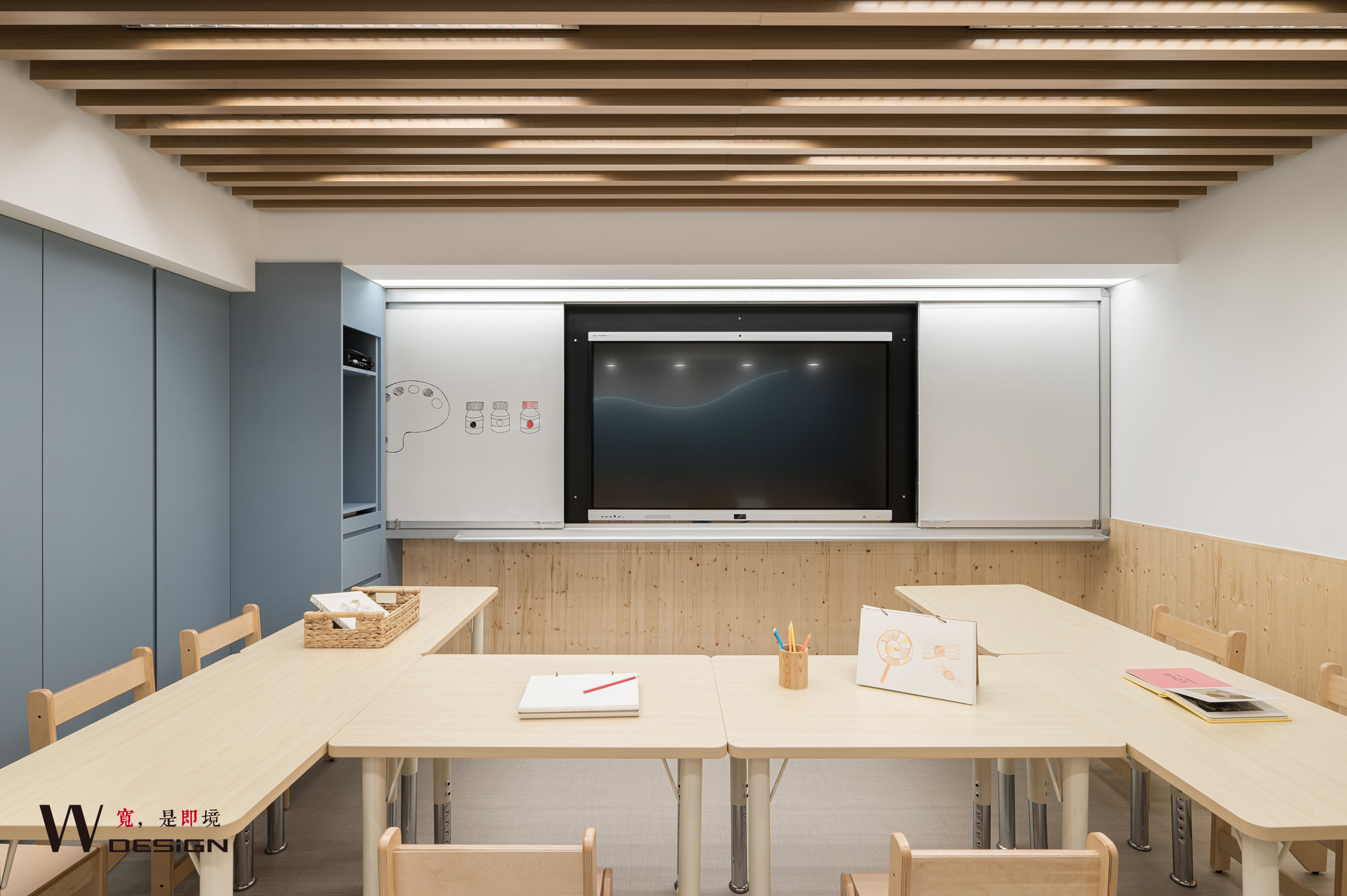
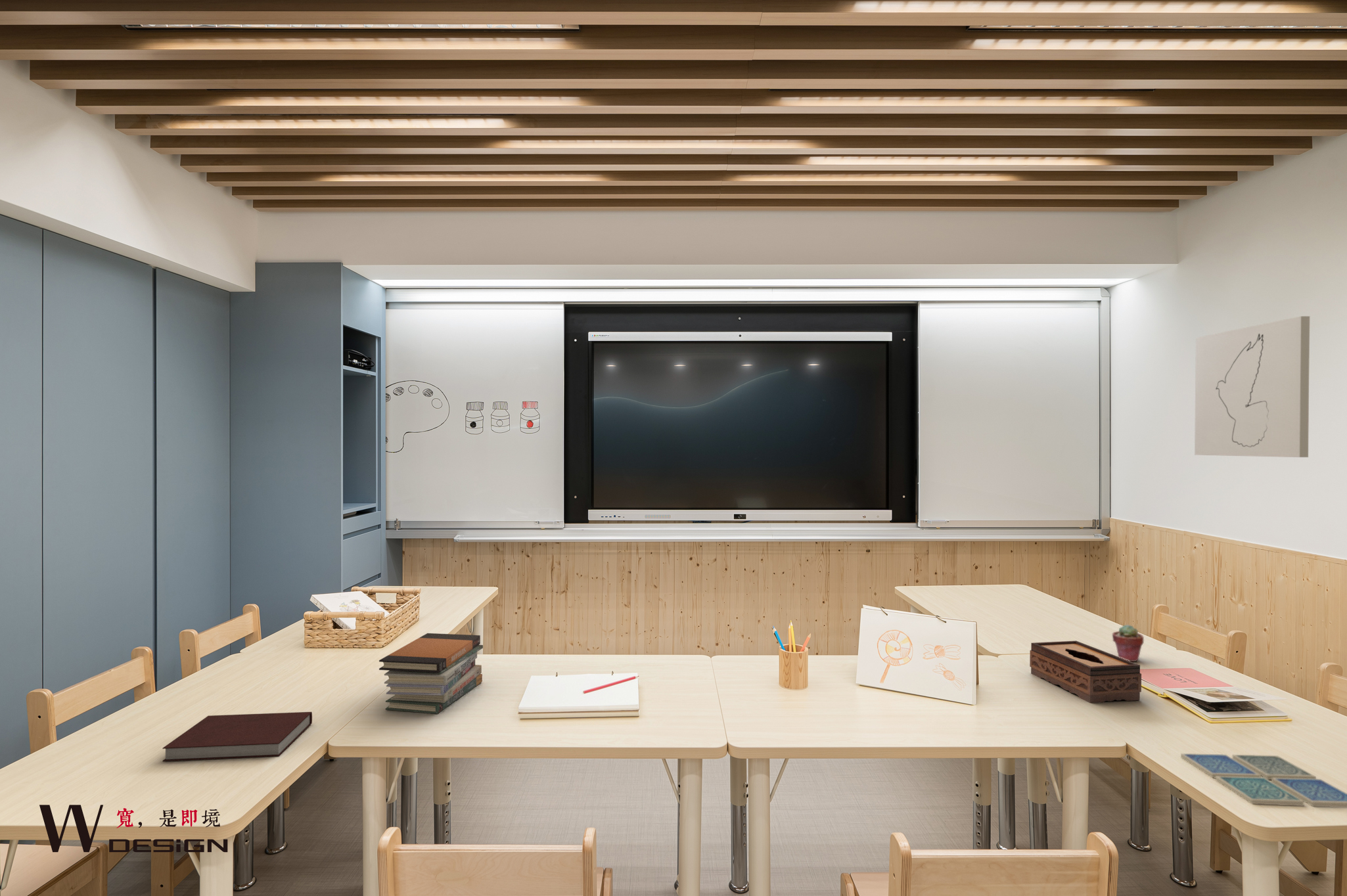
+ tissue box [1029,640,1142,704]
+ wall art [1194,315,1310,458]
+ book stack [378,633,484,715]
+ notebook [162,711,313,762]
+ drink coaster [1180,753,1347,808]
+ potted succulent [1112,624,1145,662]
